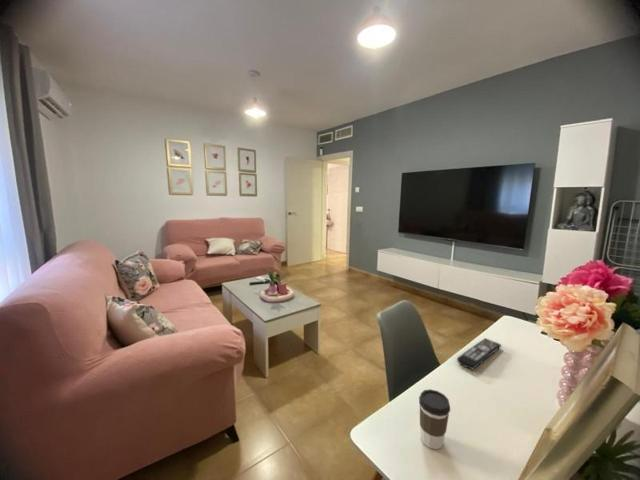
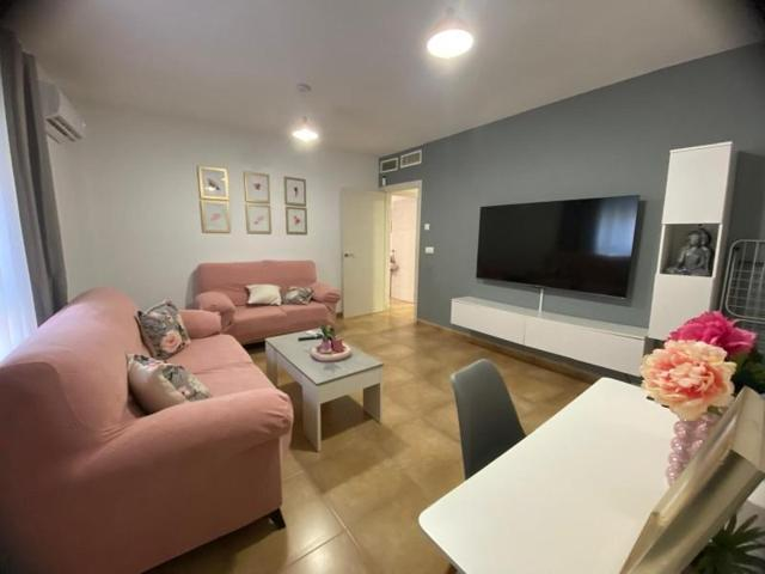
- coffee cup [418,388,451,450]
- remote control [456,338,502,370]
